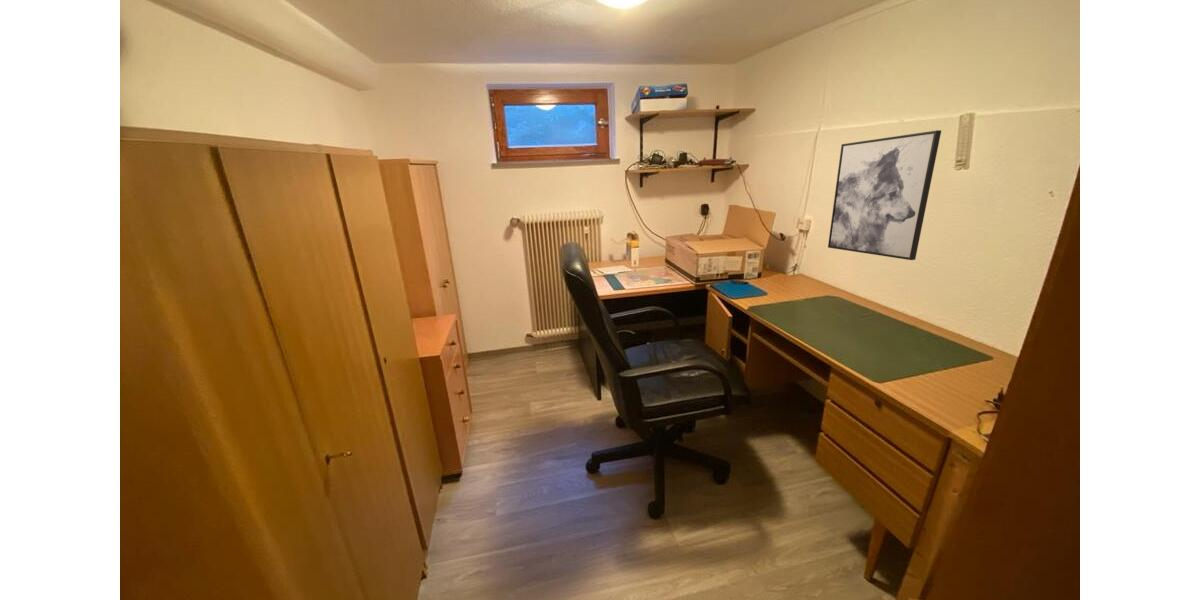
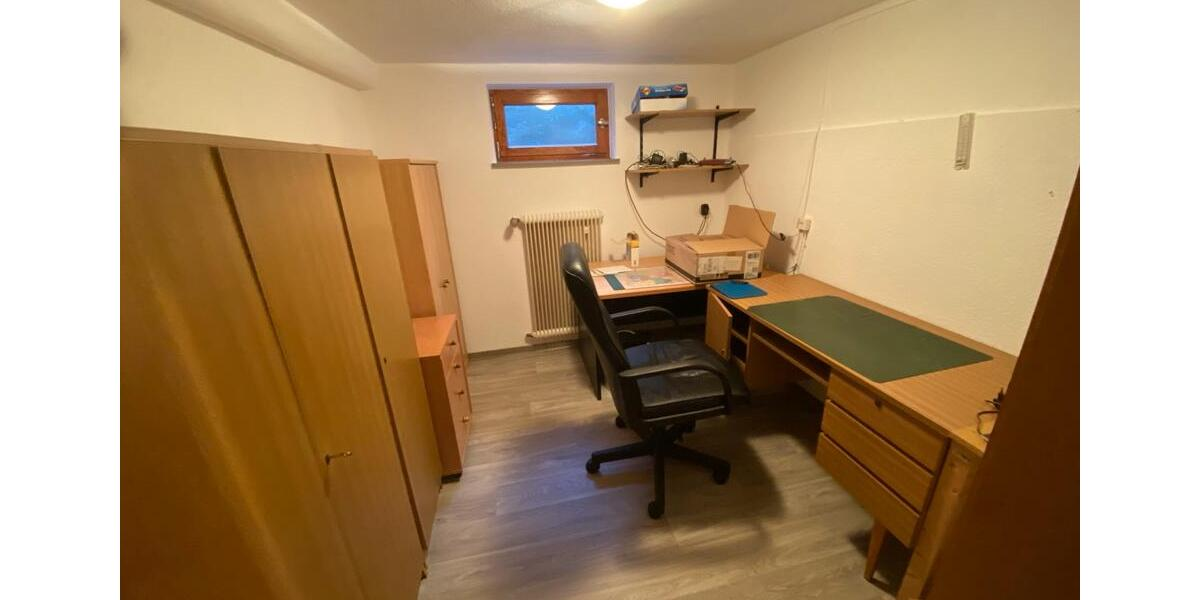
- wall art [827,129,942,261]
